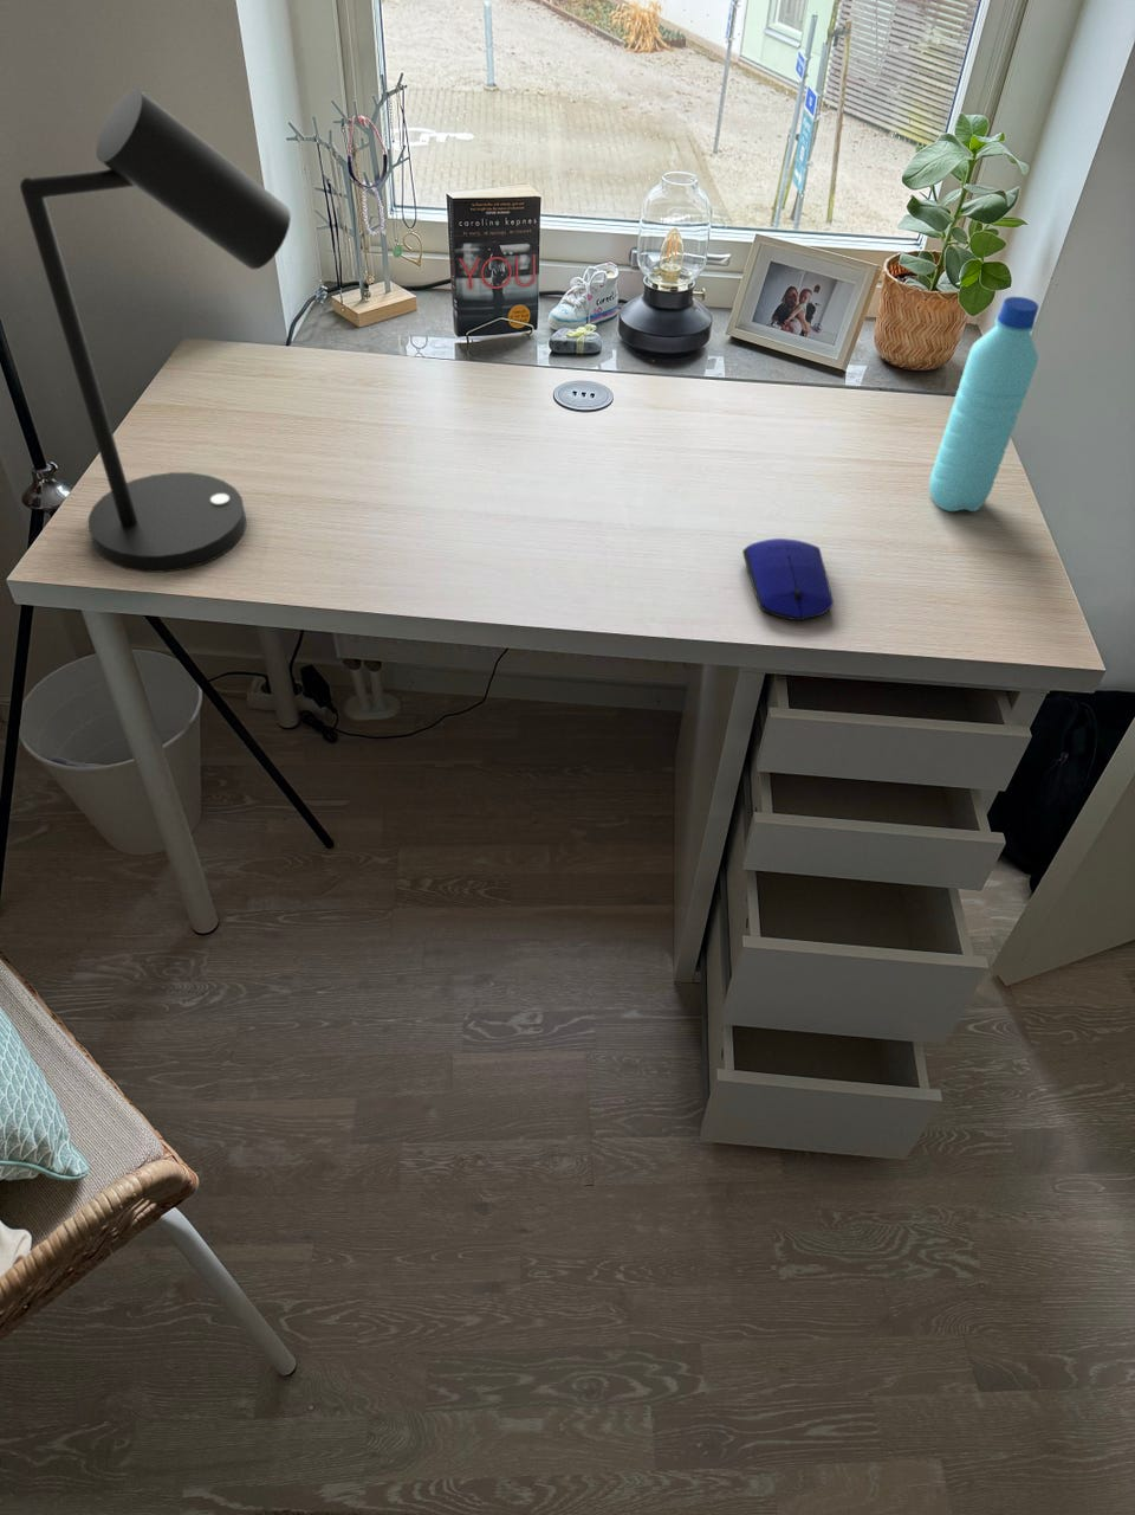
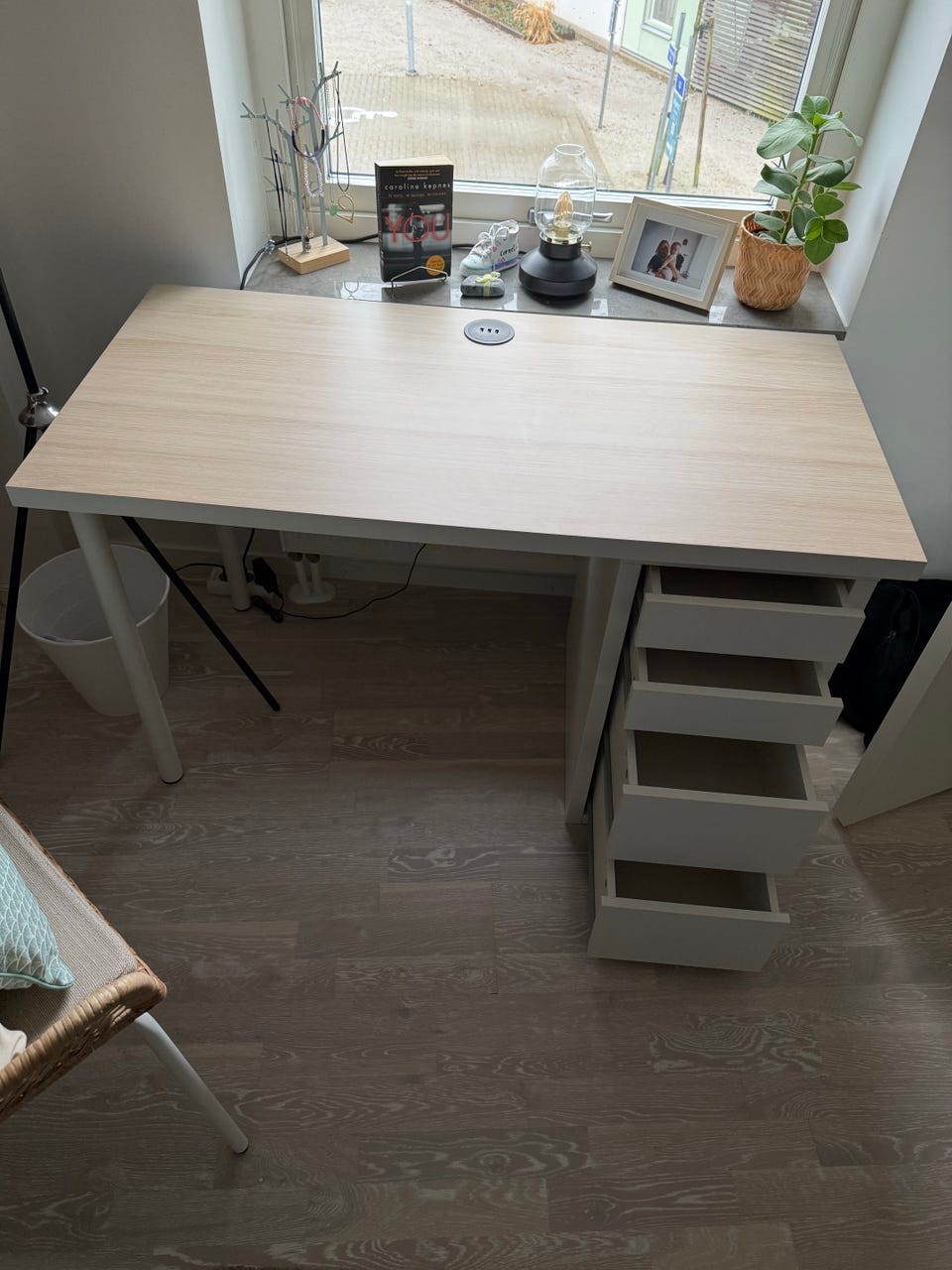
- desk lamp [19,87,292,574]
- water bottle [928,296,1041,513]
- computer mouse [742,537,835,623]
